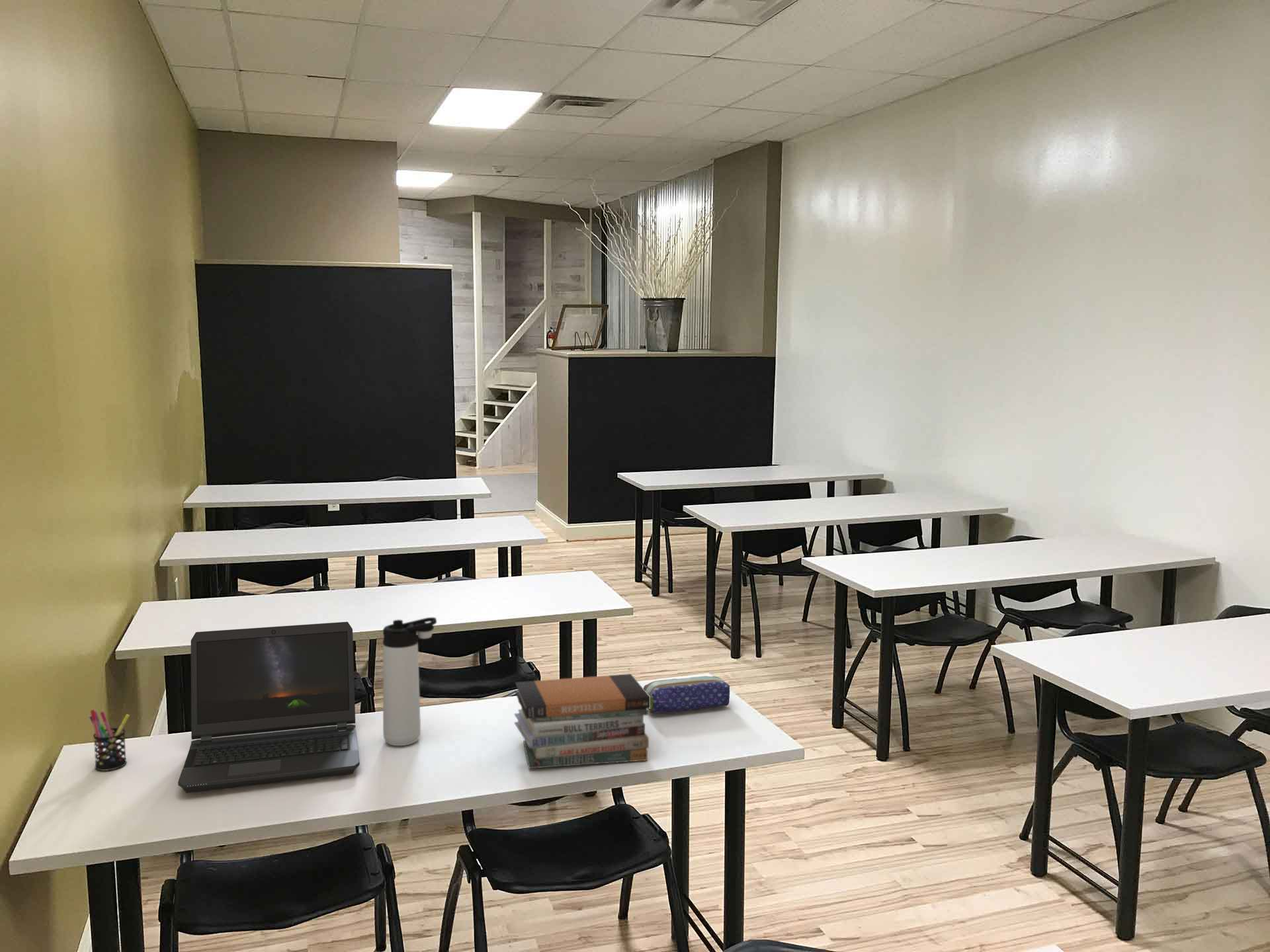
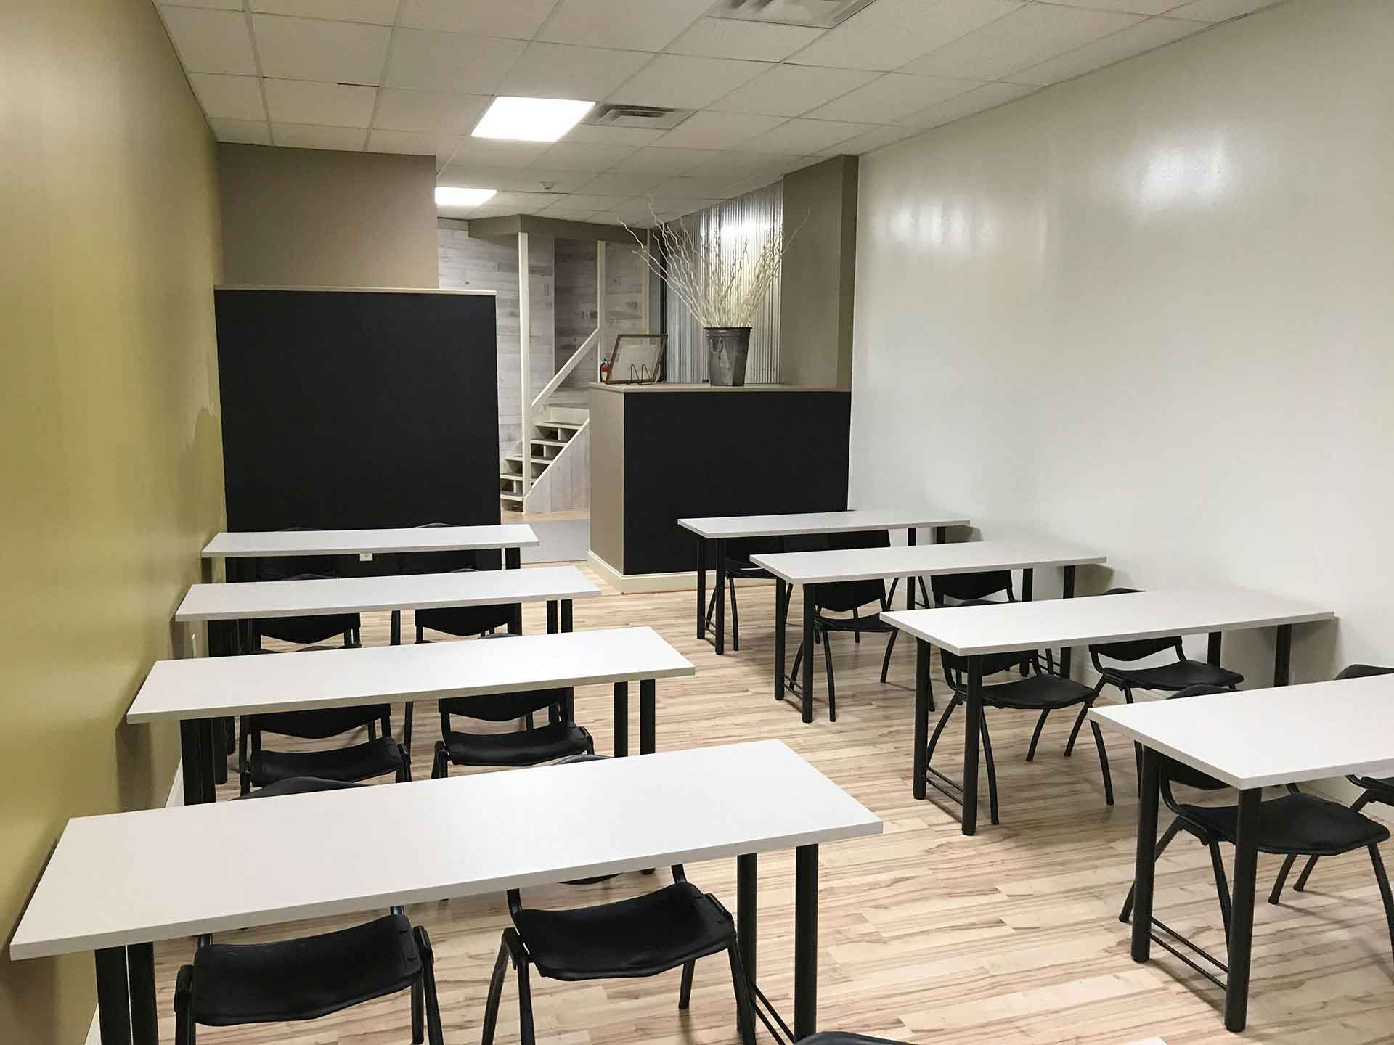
- book stack [514,673,650,770]
- pencil case [643,676,730,714]
- laptop computer [177,621,360,793]
- thermos bottle [382,617,437,746]
- pen holder [89,709,130,772]
